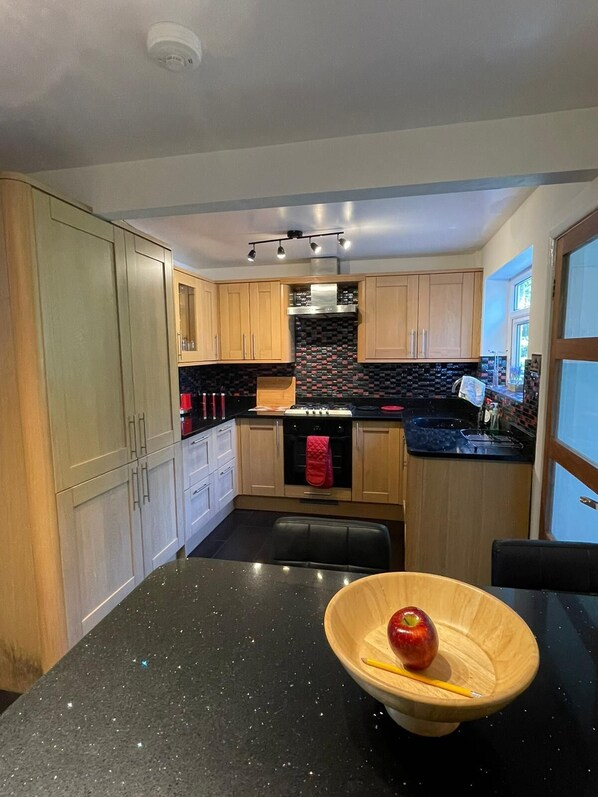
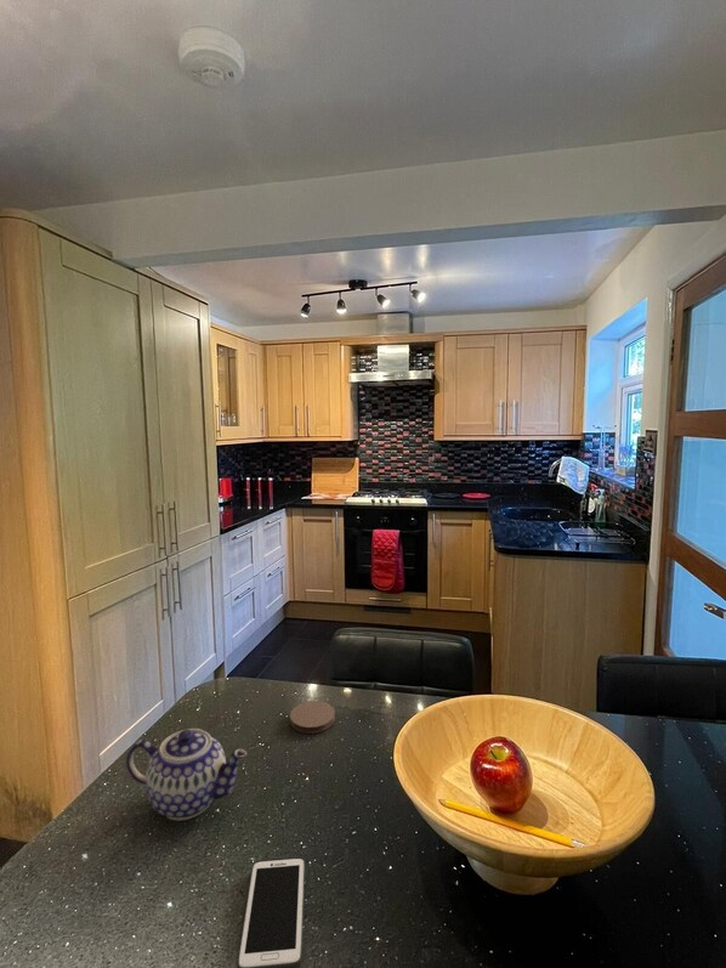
+ cell phone [237,855,306,968]
+ teapot [125,728,249,822]
+ coaster [289,700,336,735]
